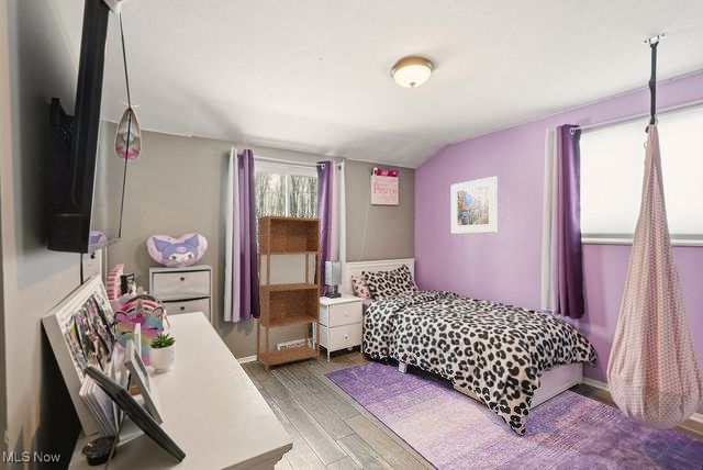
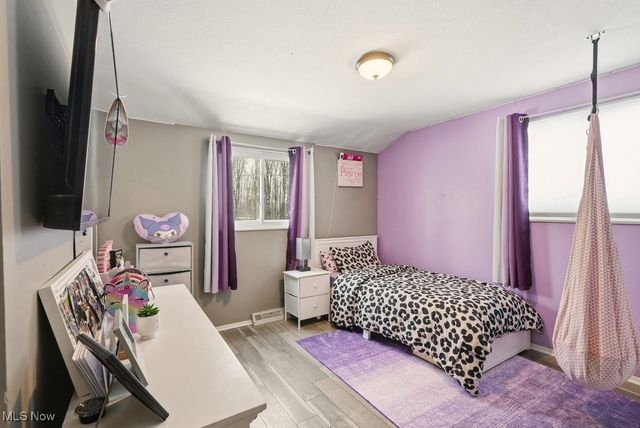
- bookcase [255,214,322,372]
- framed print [450,176,499,235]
